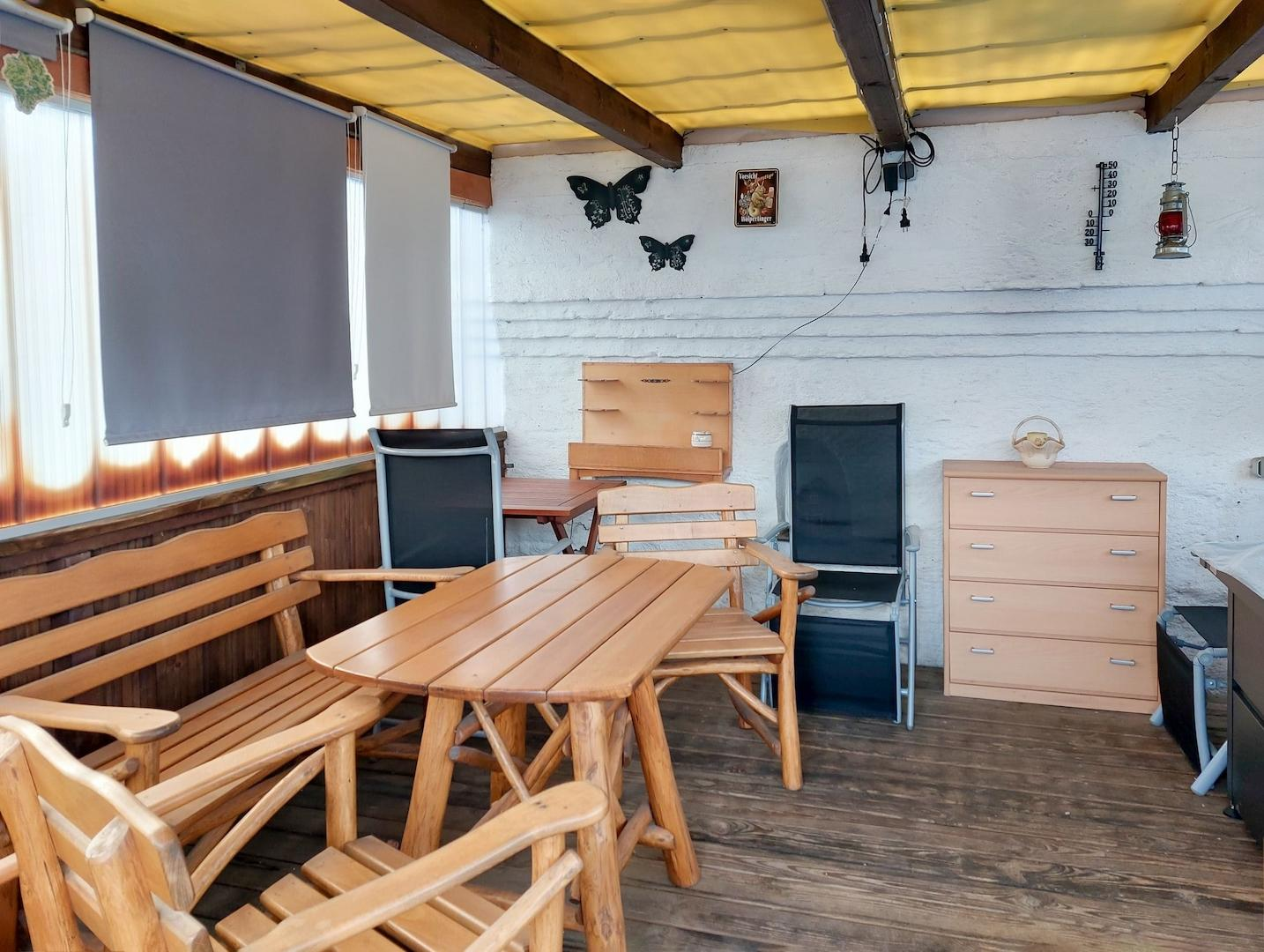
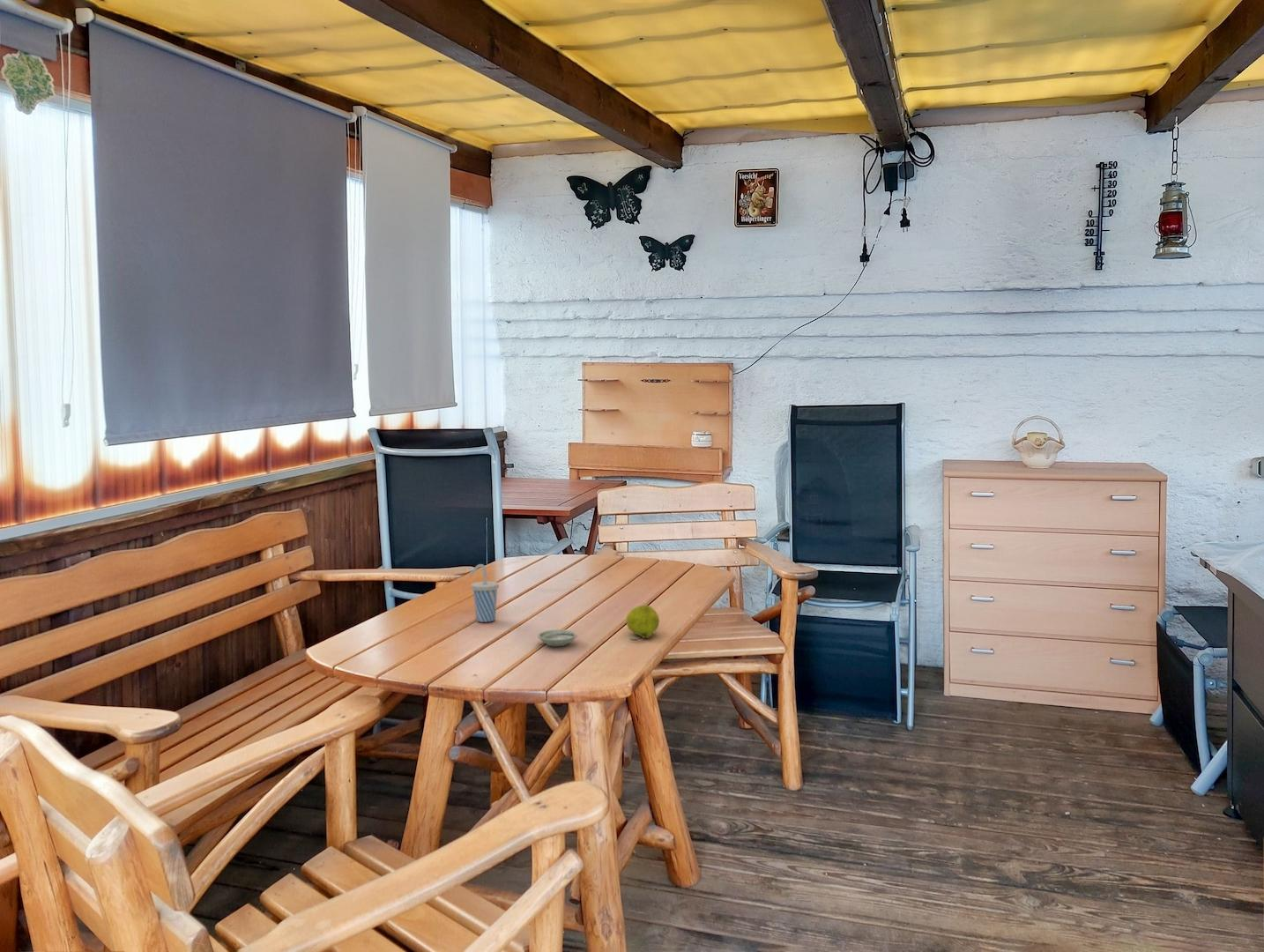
+ cup [467,563,500,623]
+ saucer [537,628,578,647]
+ fruit [626,605,660,642]
